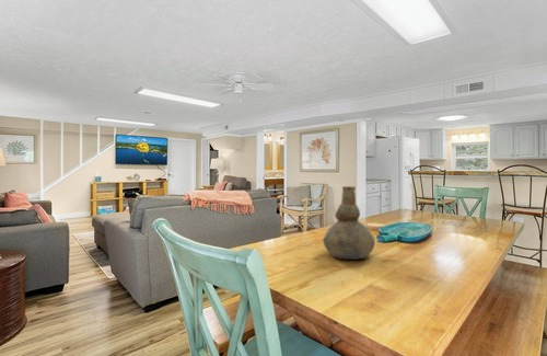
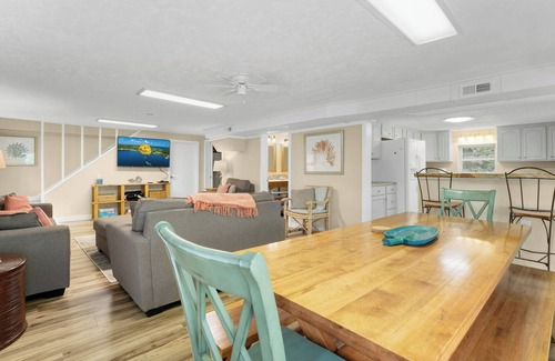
- vase [322,185,376,261]
